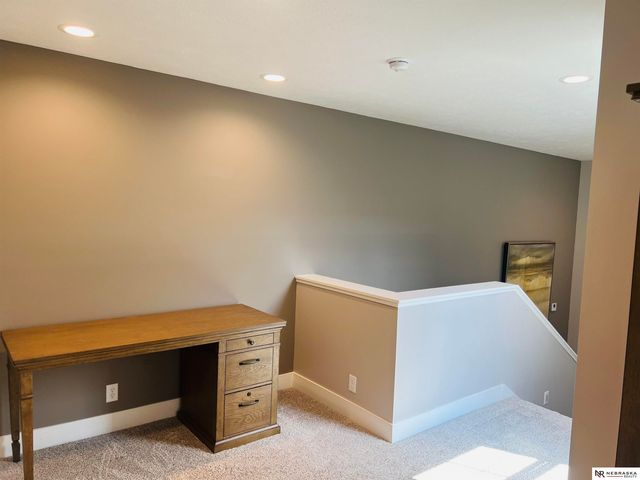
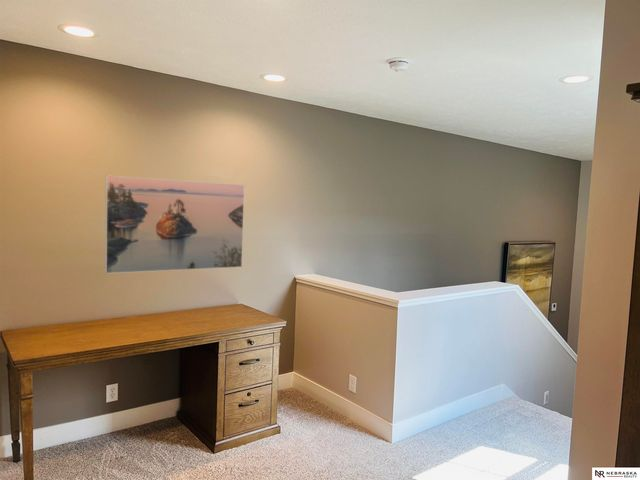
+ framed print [104,174,246,274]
